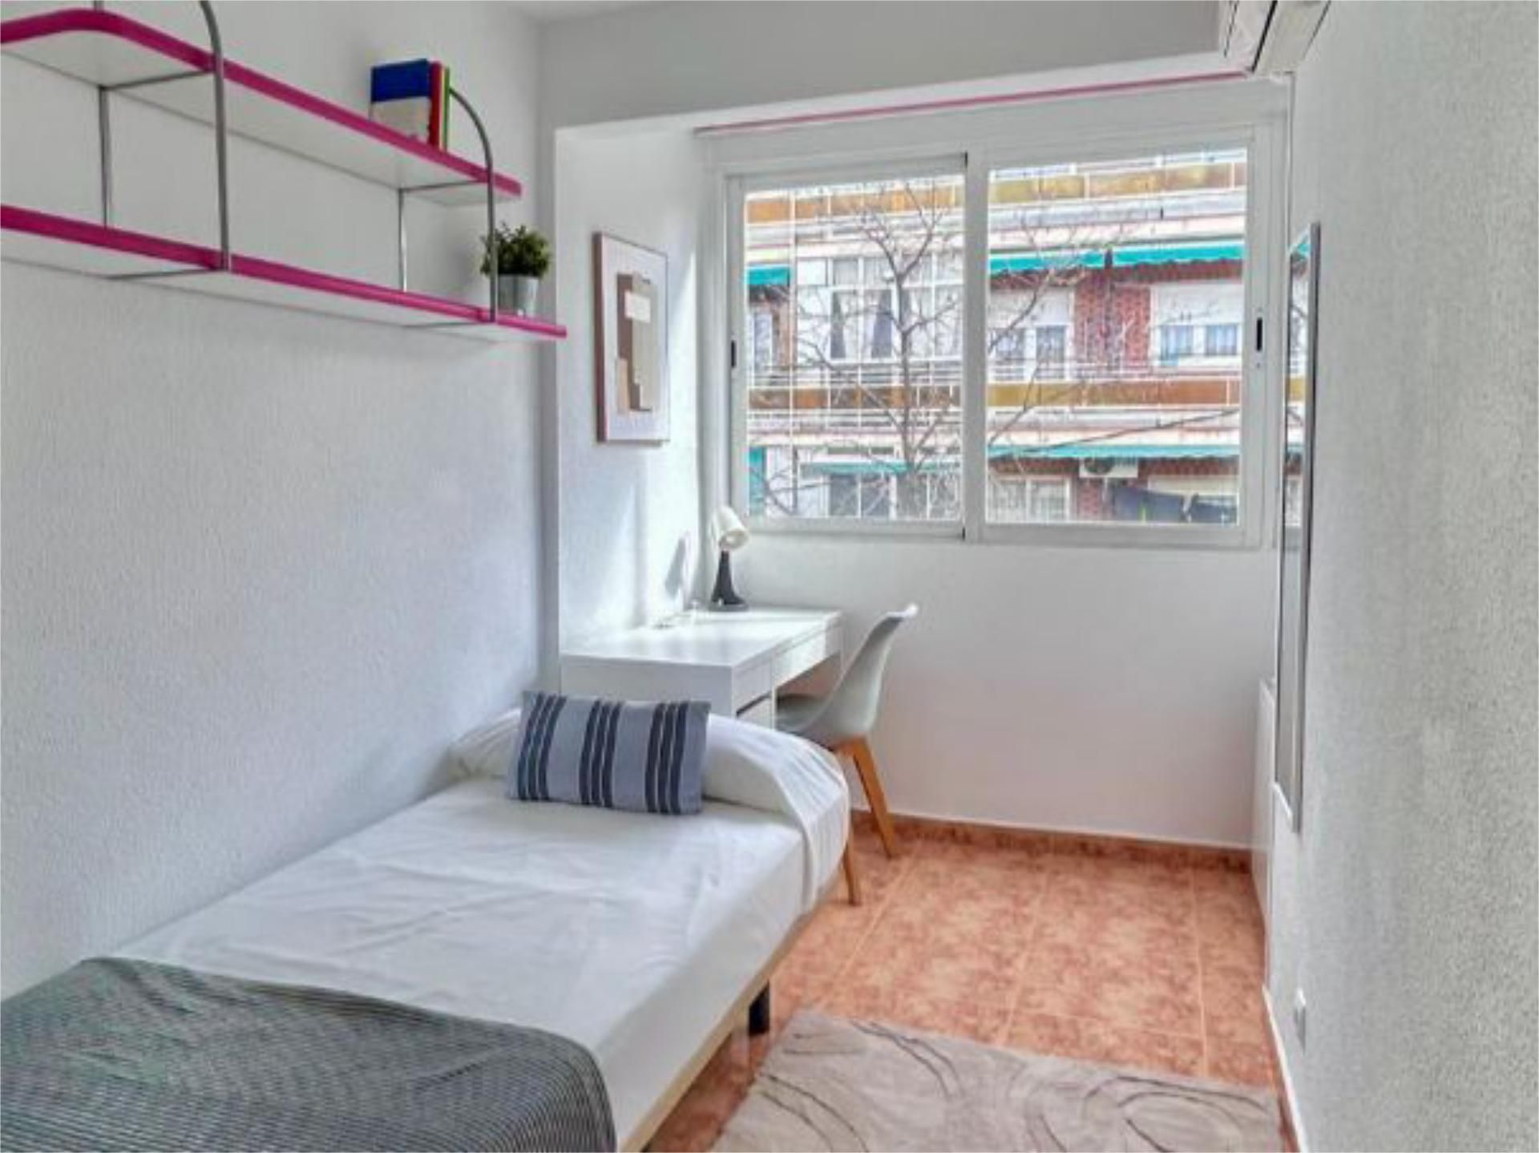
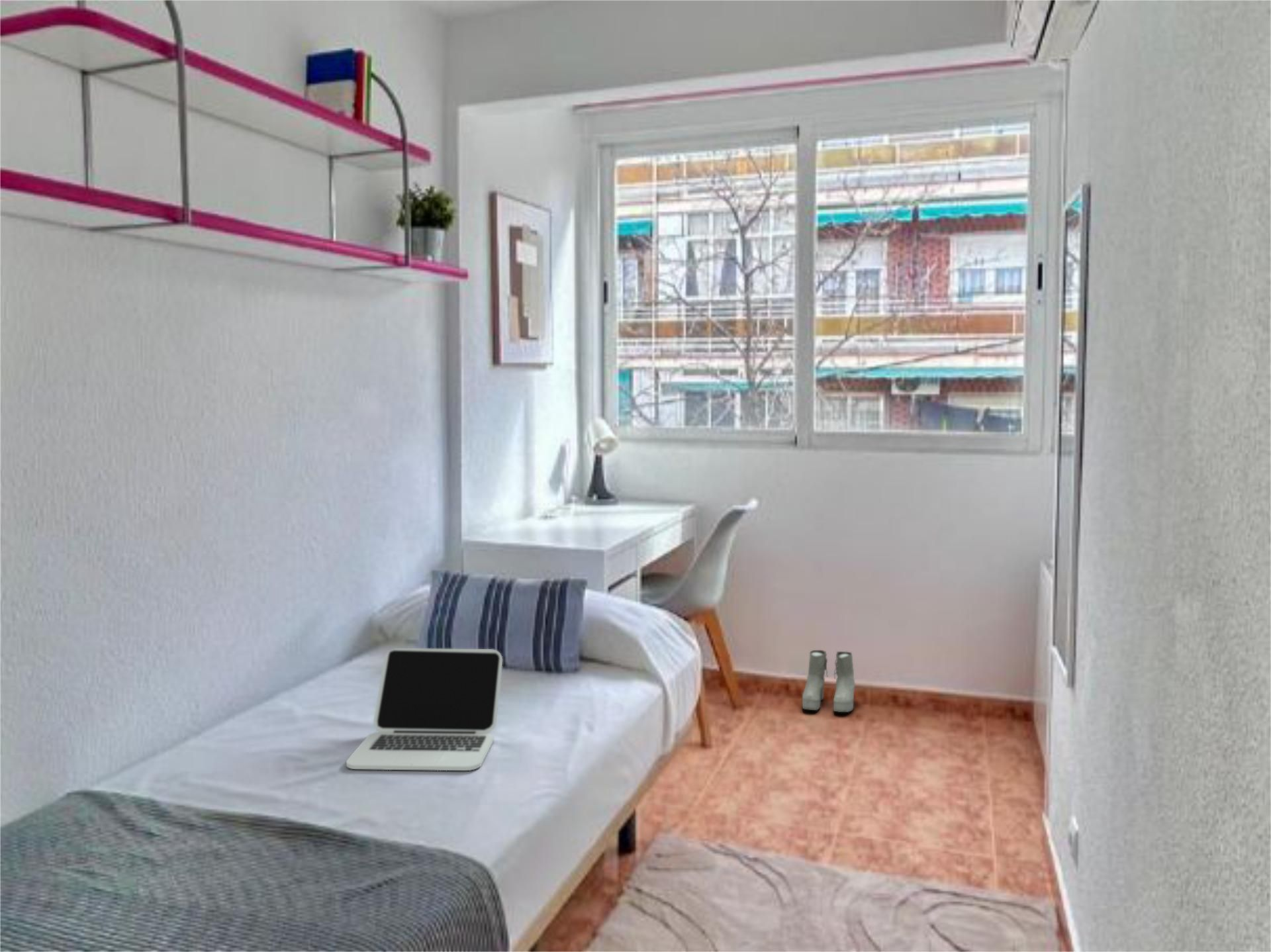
+ boots [802,649,856,713]
+ laptop [346,647,503,771]
